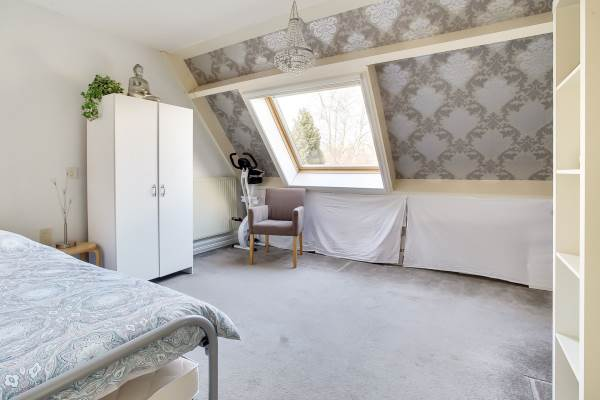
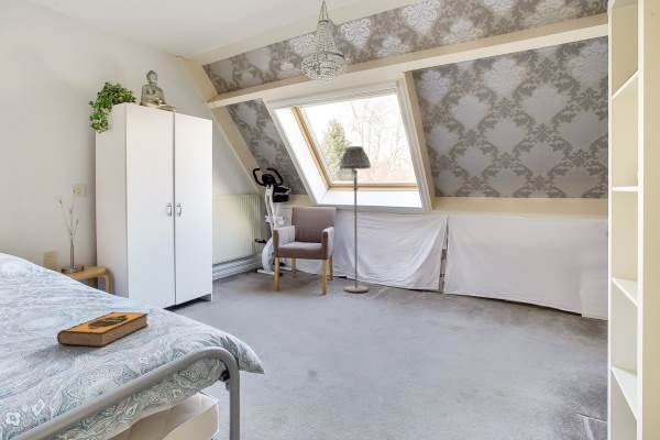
+ floor lamp [338,145,372,293]
+ hardback book [56,310,150,348]
